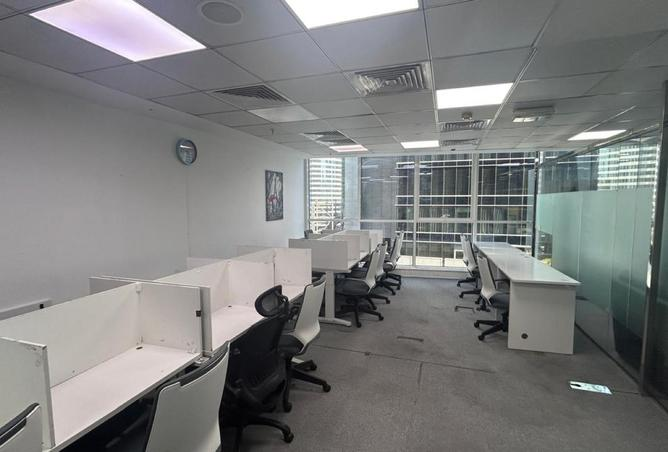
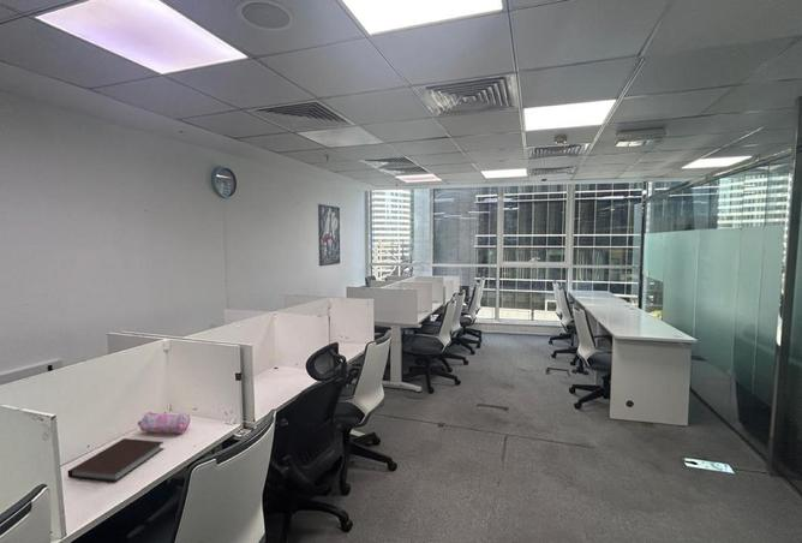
+ notebook [67,437,166,484]
+ pencil case [136,411,191,435]
